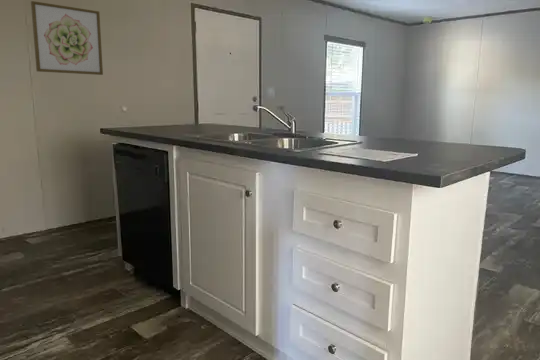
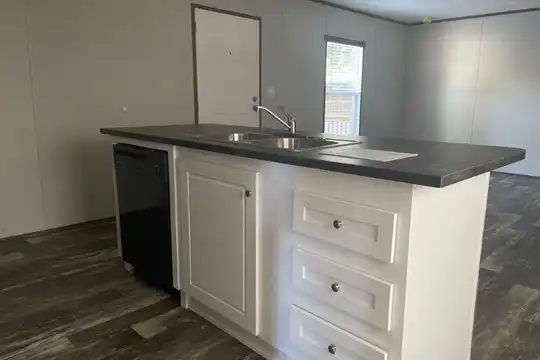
- wall art [30,0,104,76]
